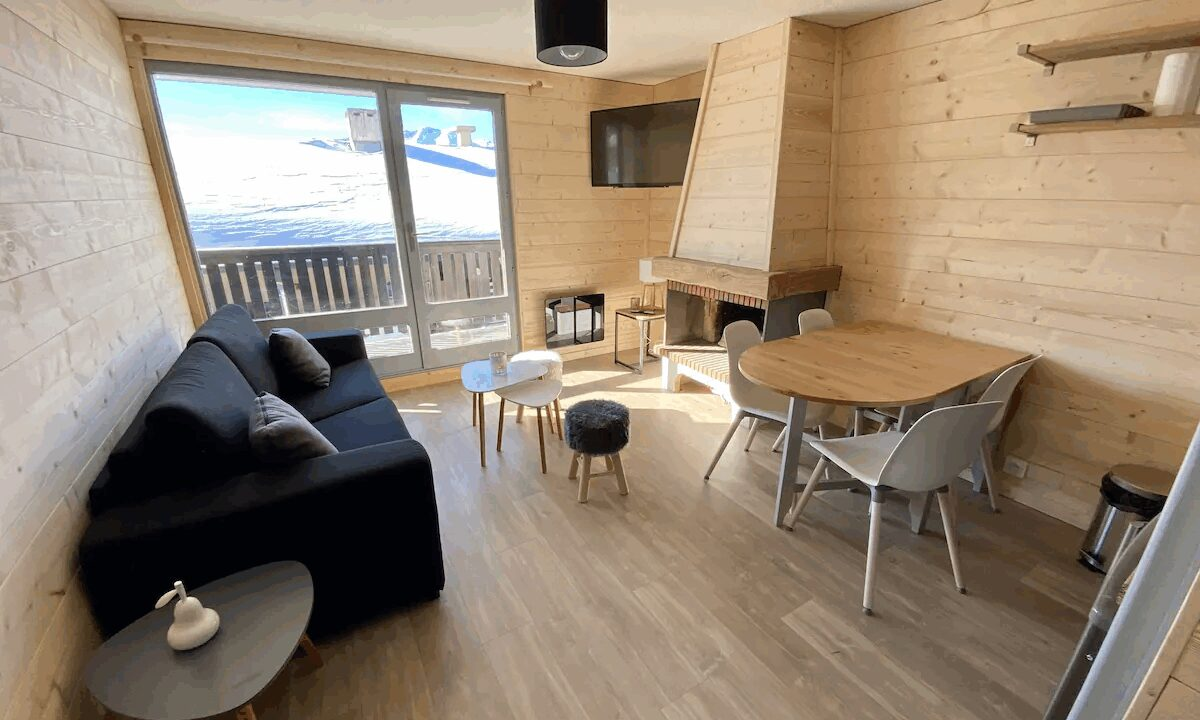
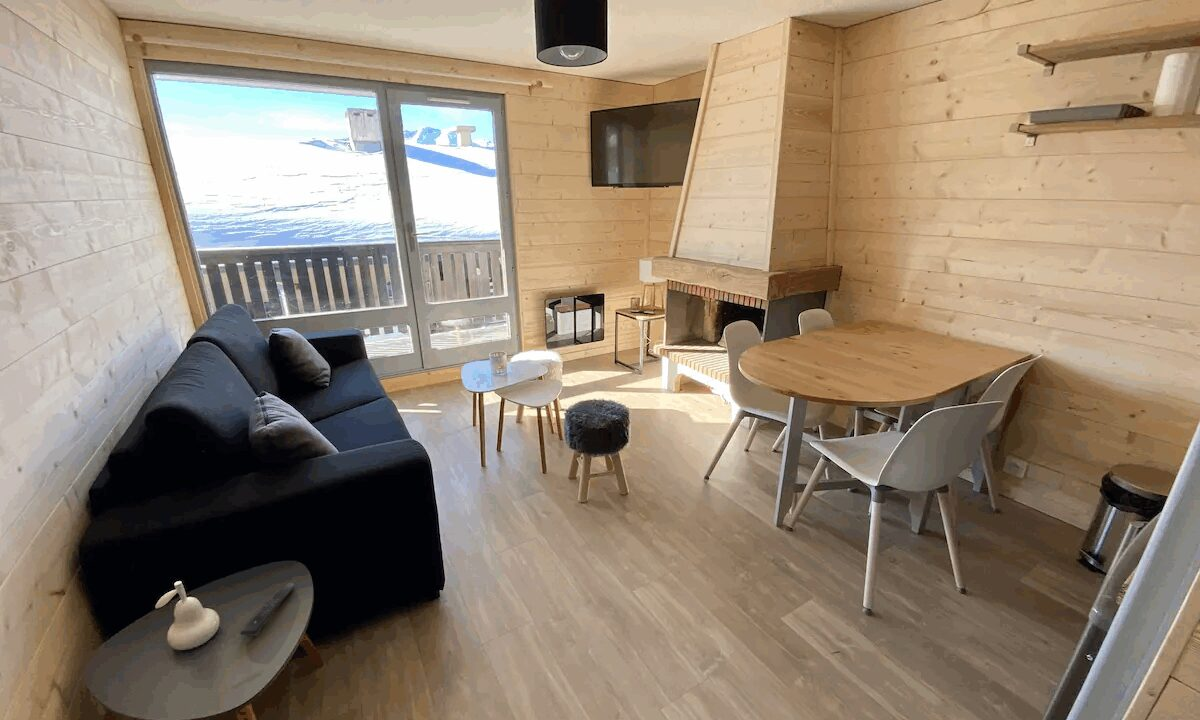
+ remote control [240,582,295,637]
